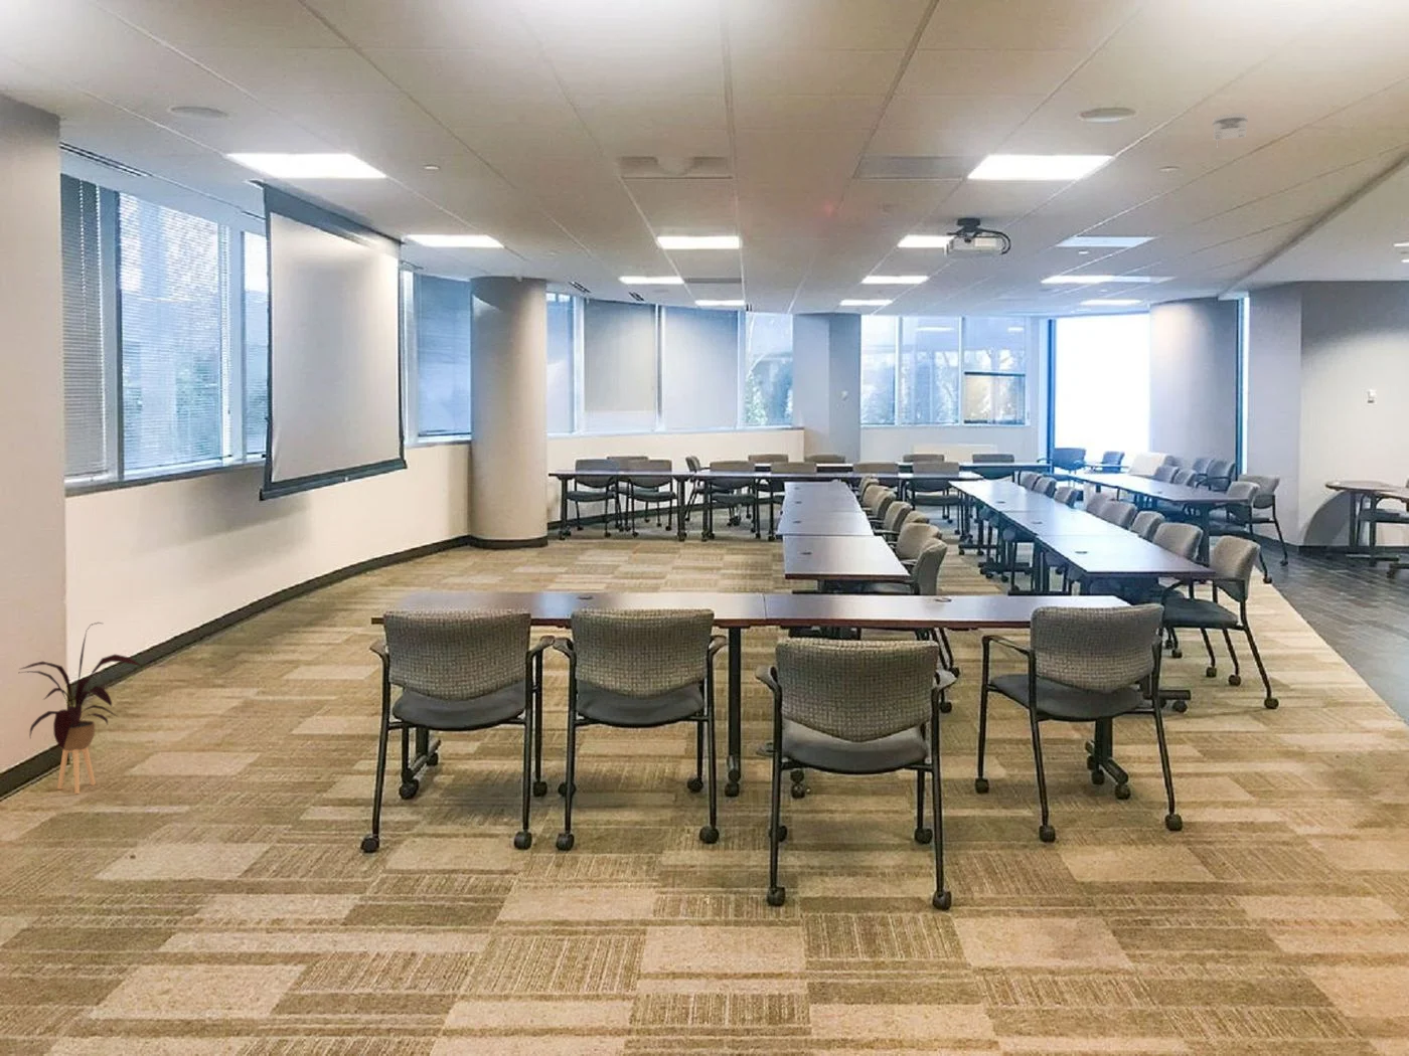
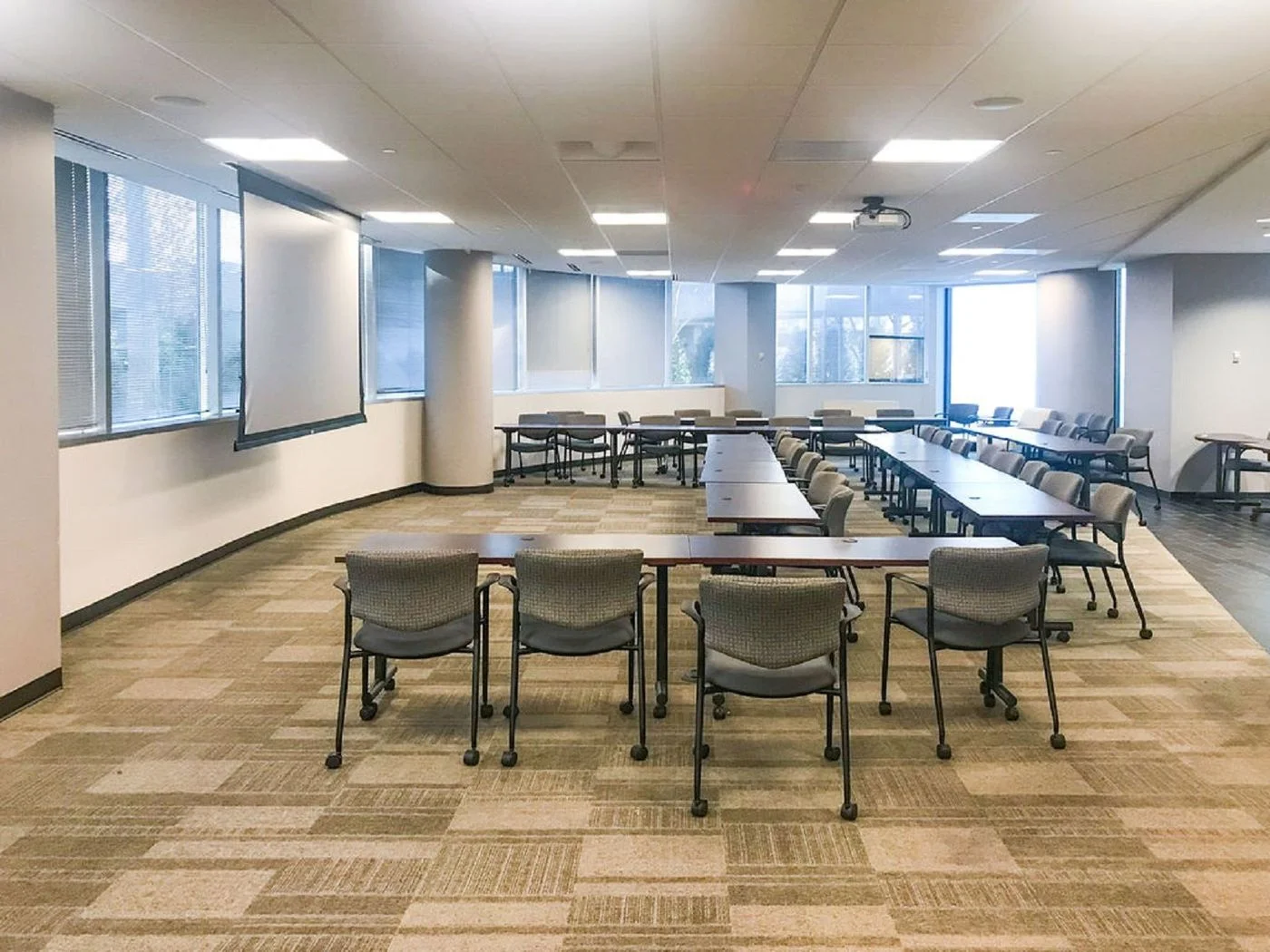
- smoke detector [1212,113,1249,149]
- house plant [19,621,142,794]
